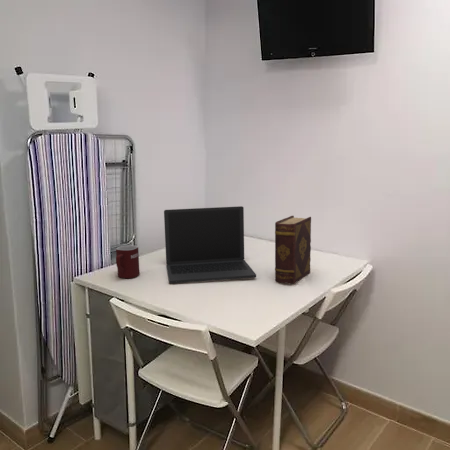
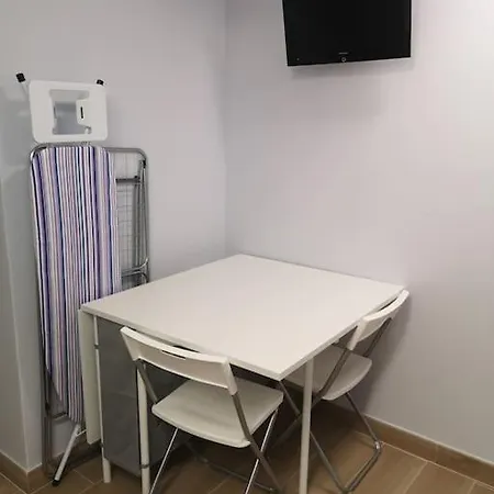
- laptop [163,205,257,284]
- mug [115,244,141,279]
- diary [274,215,312,285]
